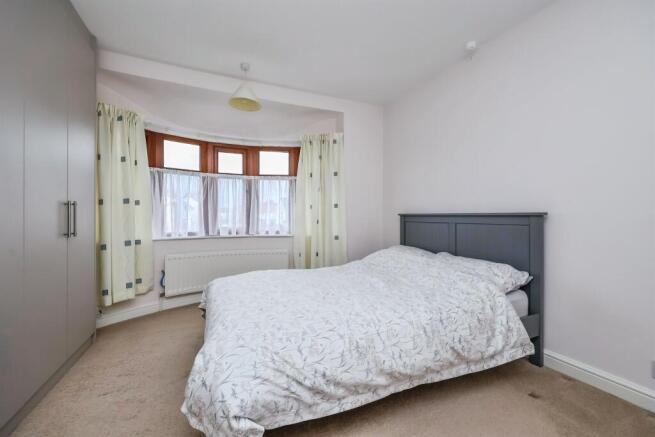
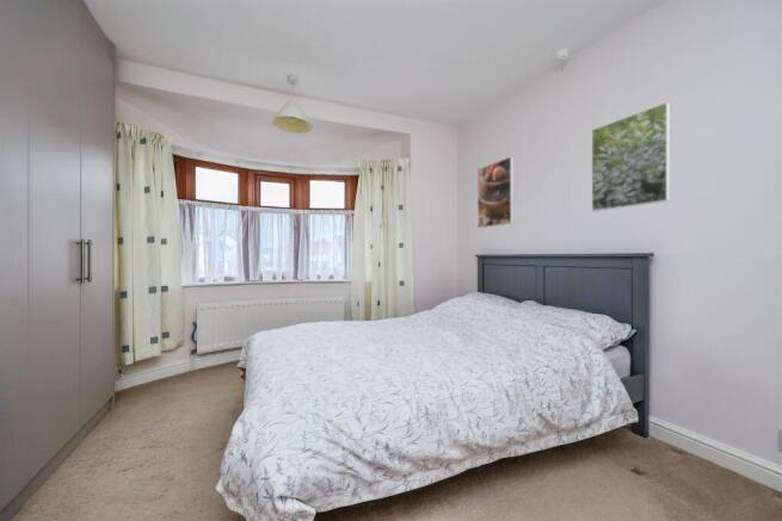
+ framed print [591,101,671,212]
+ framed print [476,155,515,229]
